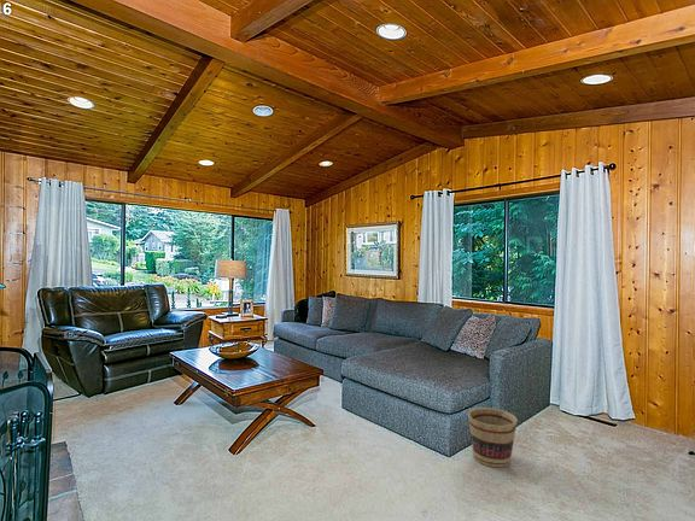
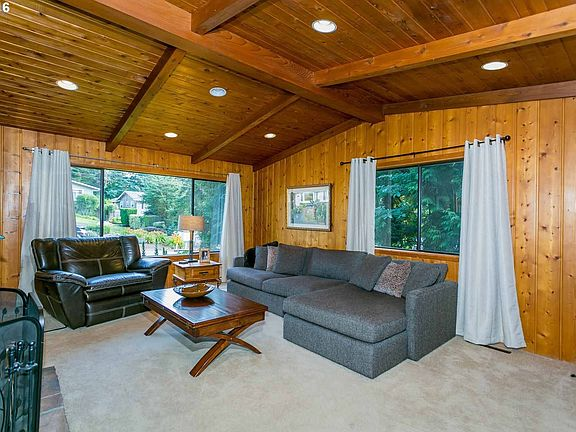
- basket [467,406,518,468]
